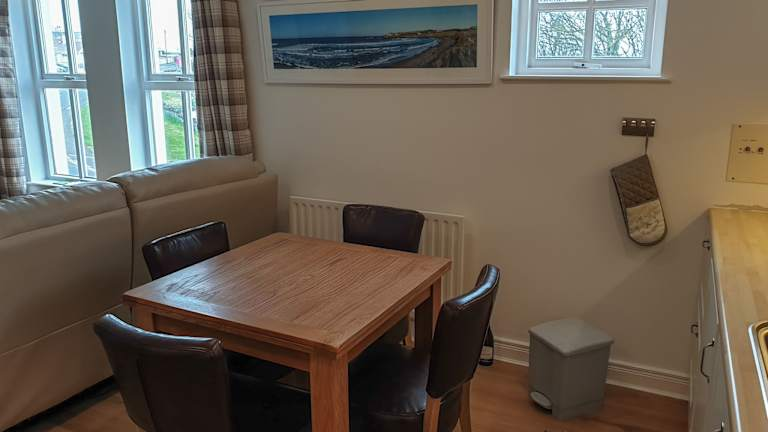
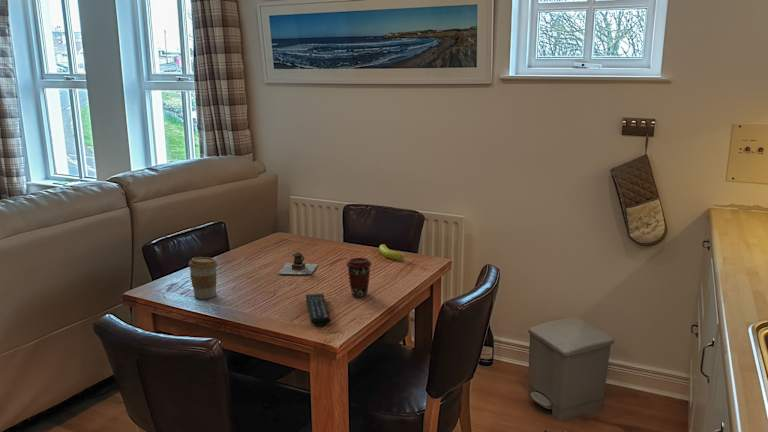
+ remote control [305,292,331,327]
+ coffee cup [187,256,219,300]
+ teapot [278,251,319,275]
+ coffee cup [345,257,372,298]
+ banana [378,243,405,261]
